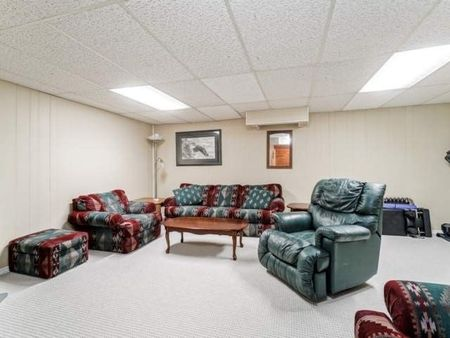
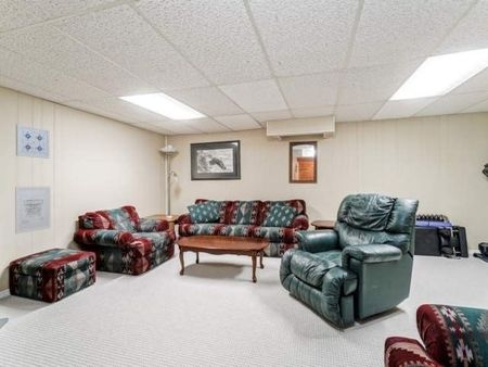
+ wall art [14,186,51,235]
+ wall art [15,124,51,160]
